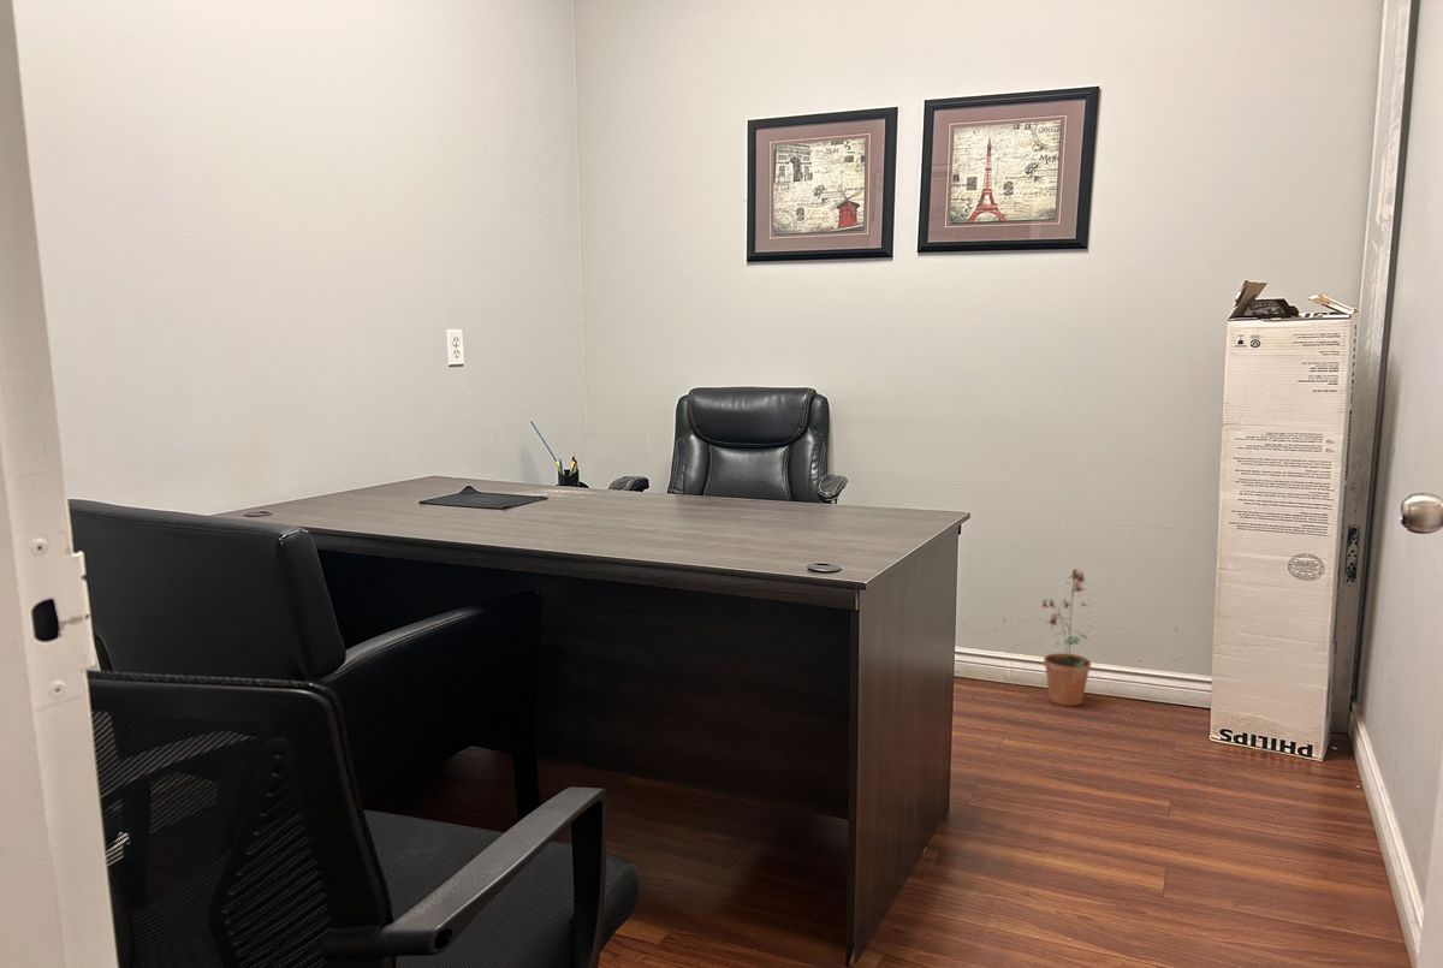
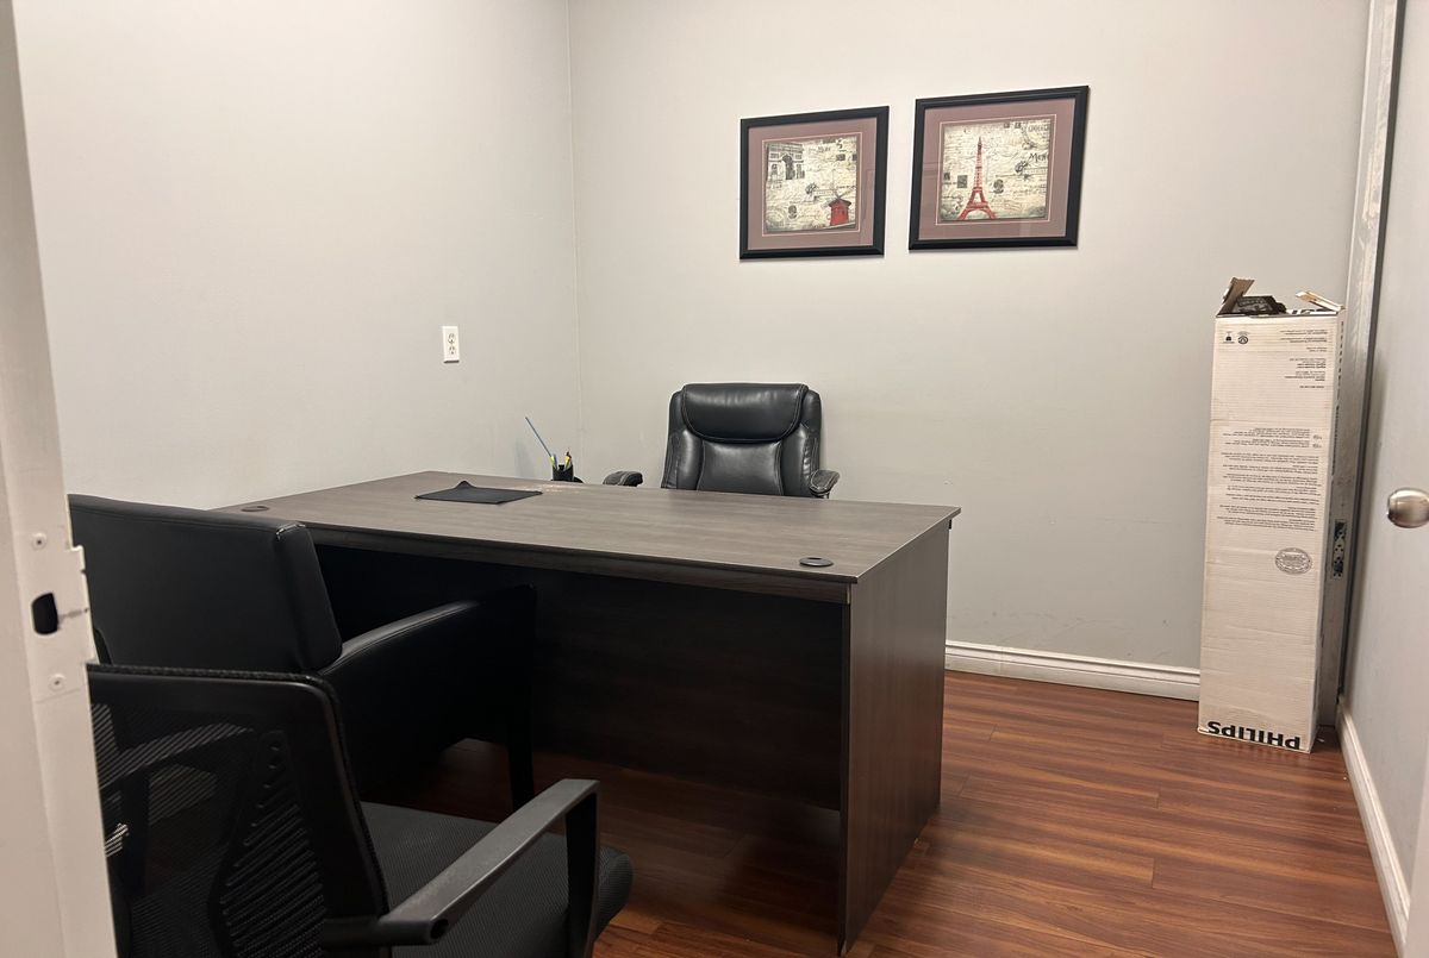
- potted plant [1041,568,1092,707]
